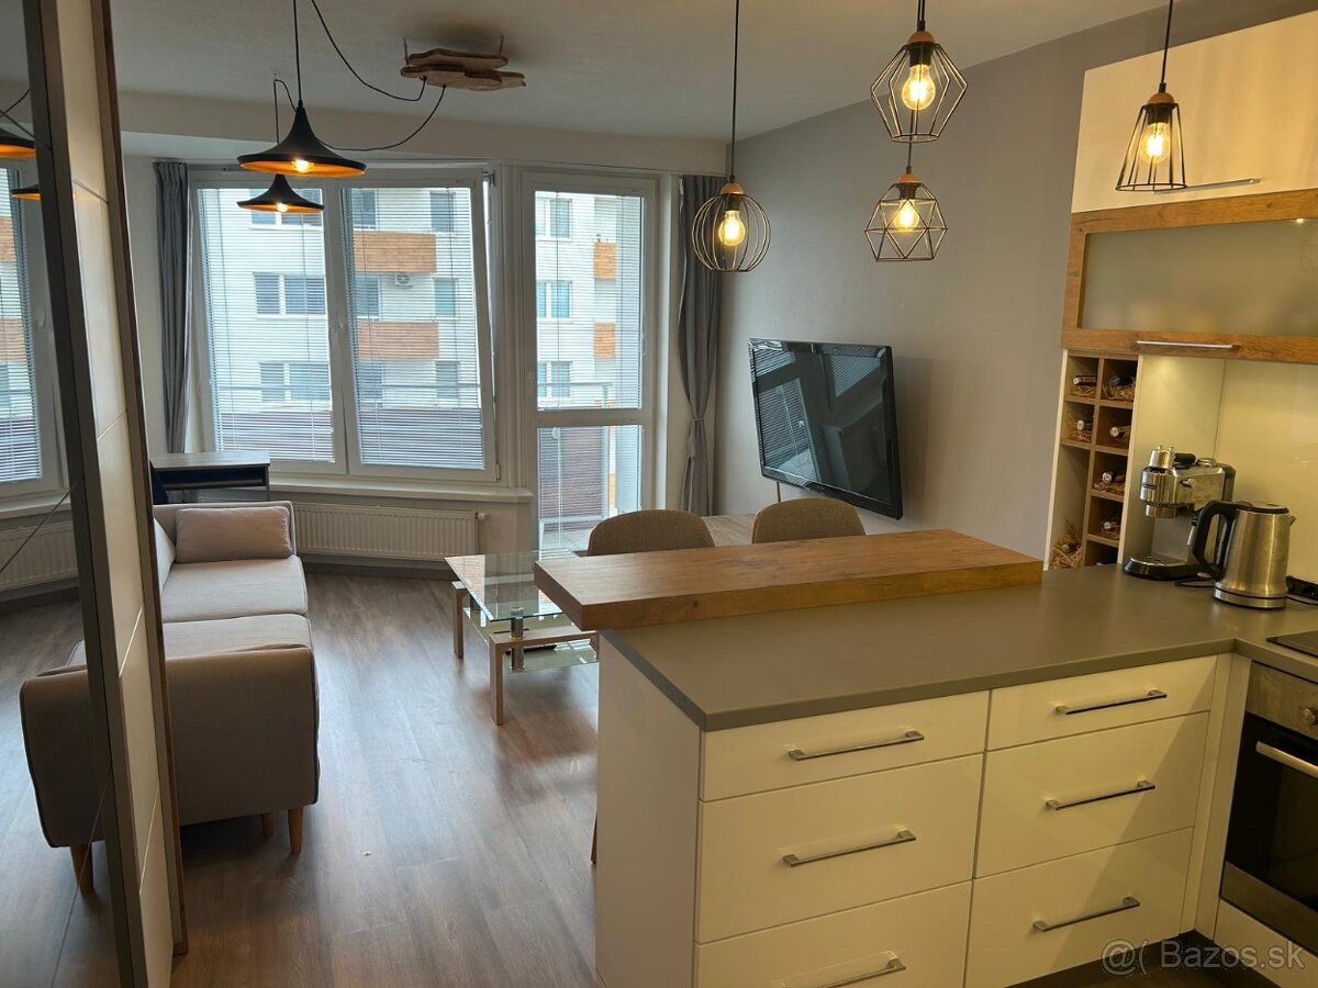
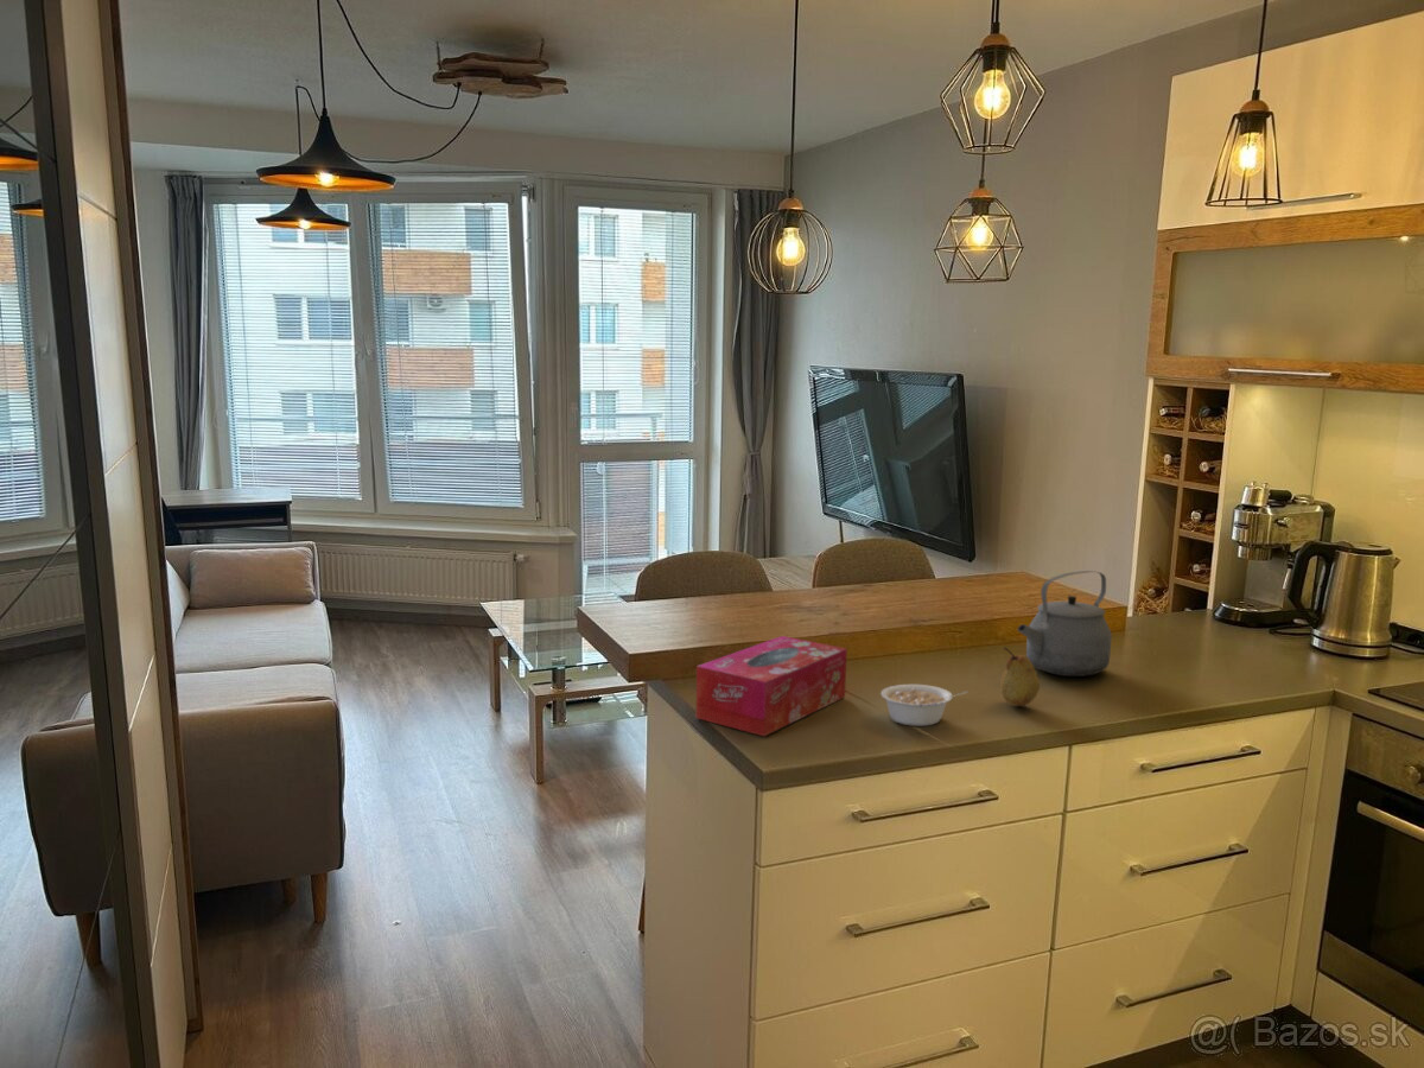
+ tea kettle [1017,570,1113,678]
+ legume [879,684,970,727]
+ fruit [999,647,1041,707]
+ tissue box [695,635,848,737]
